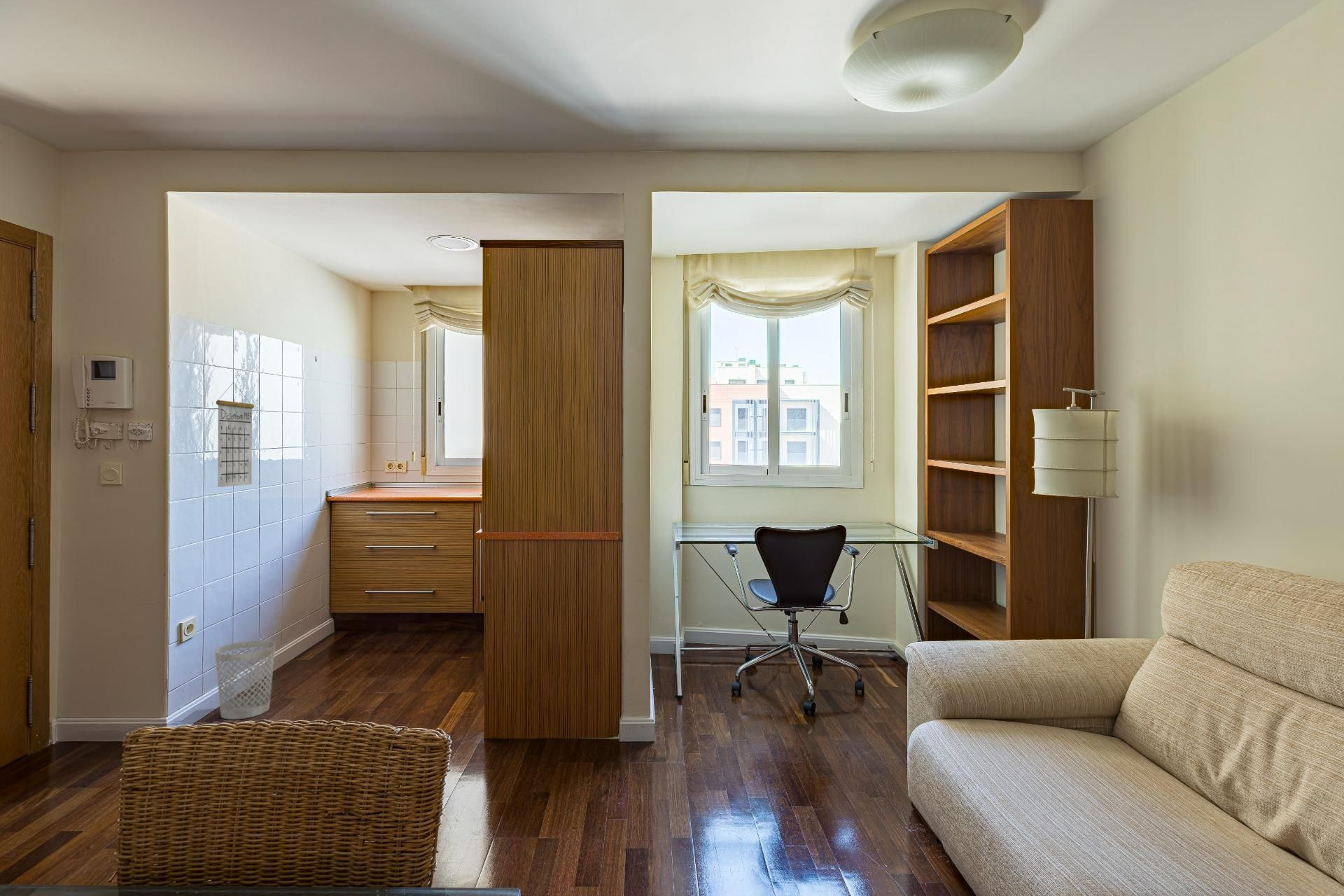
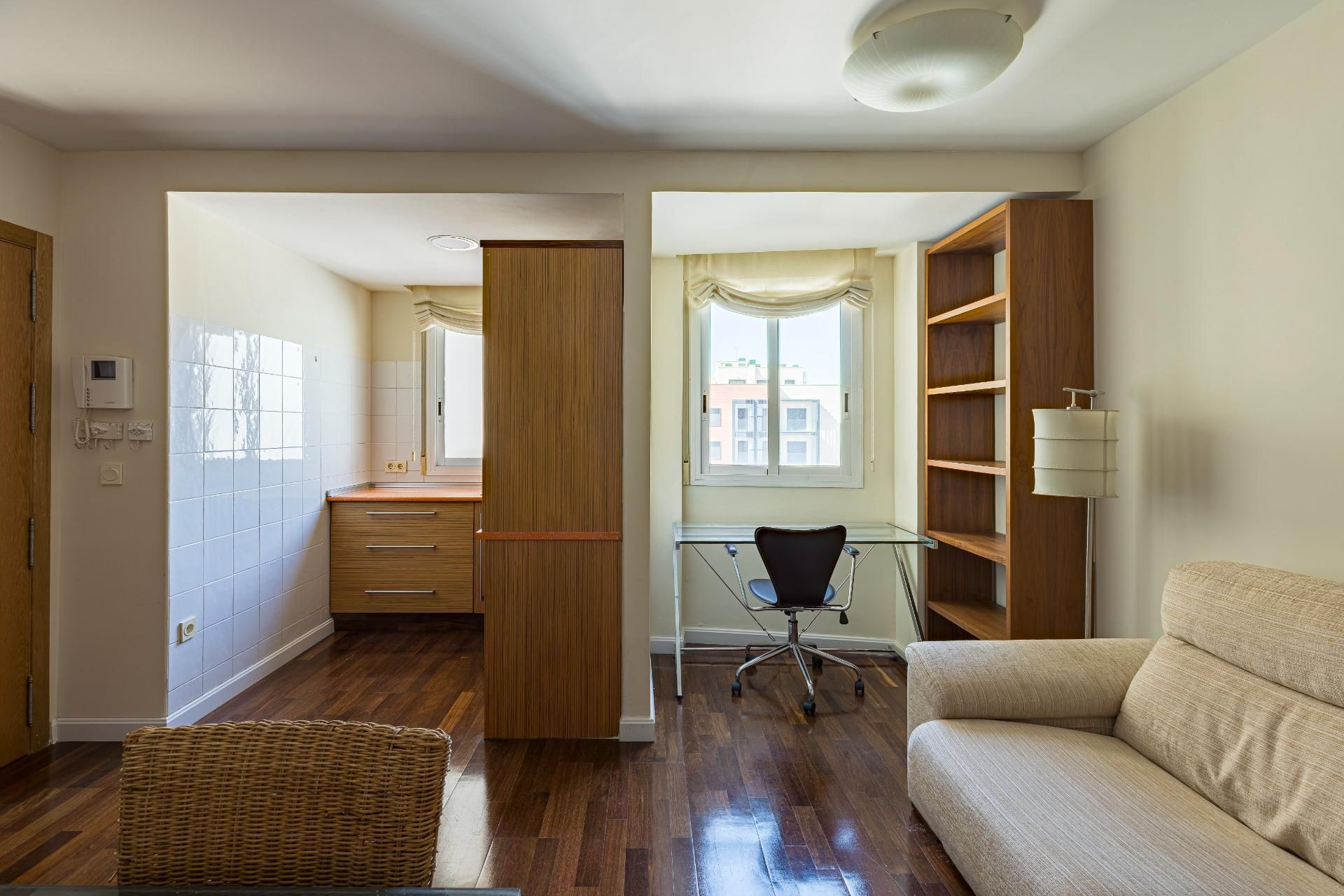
- wastebasket [214,640,276,720]
- calendar [216,381,255,488]
